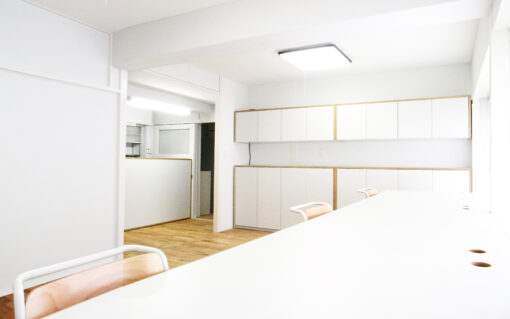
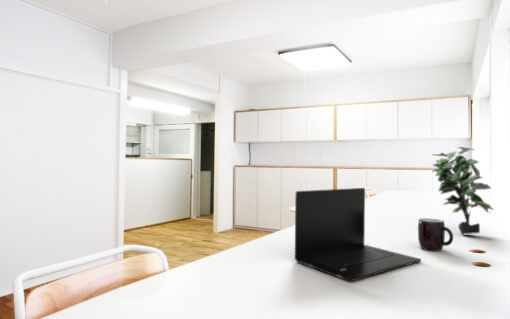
+ potted plant [431,146,495,235]
+ mug [417,217,454,252]
+ laptop [294,187,422,282]
